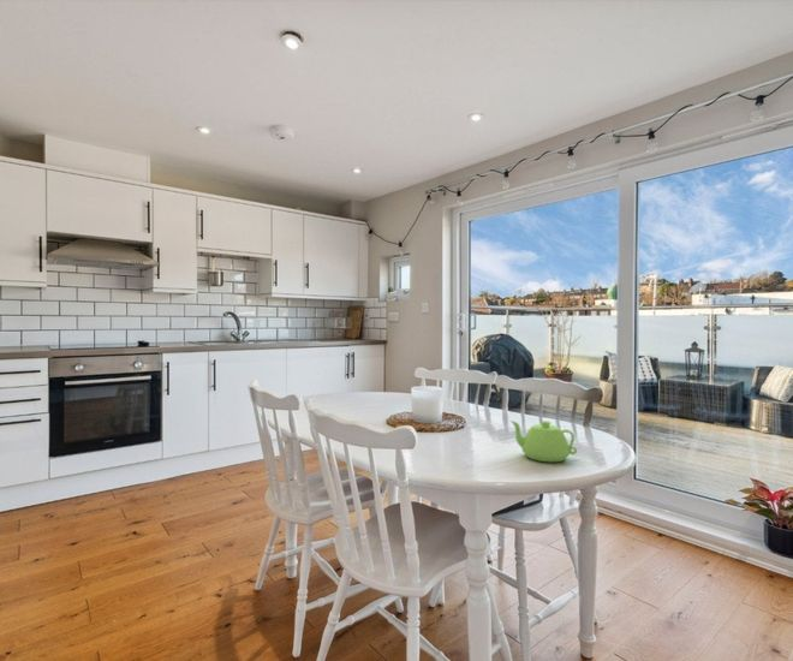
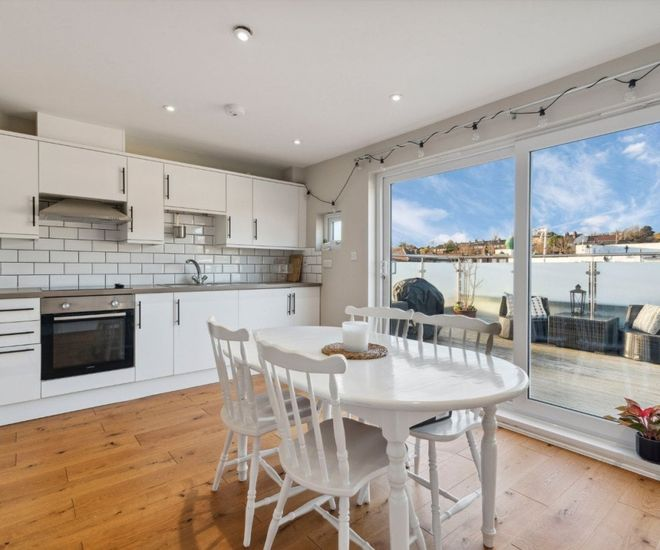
- teapot [509,419,578,463]
